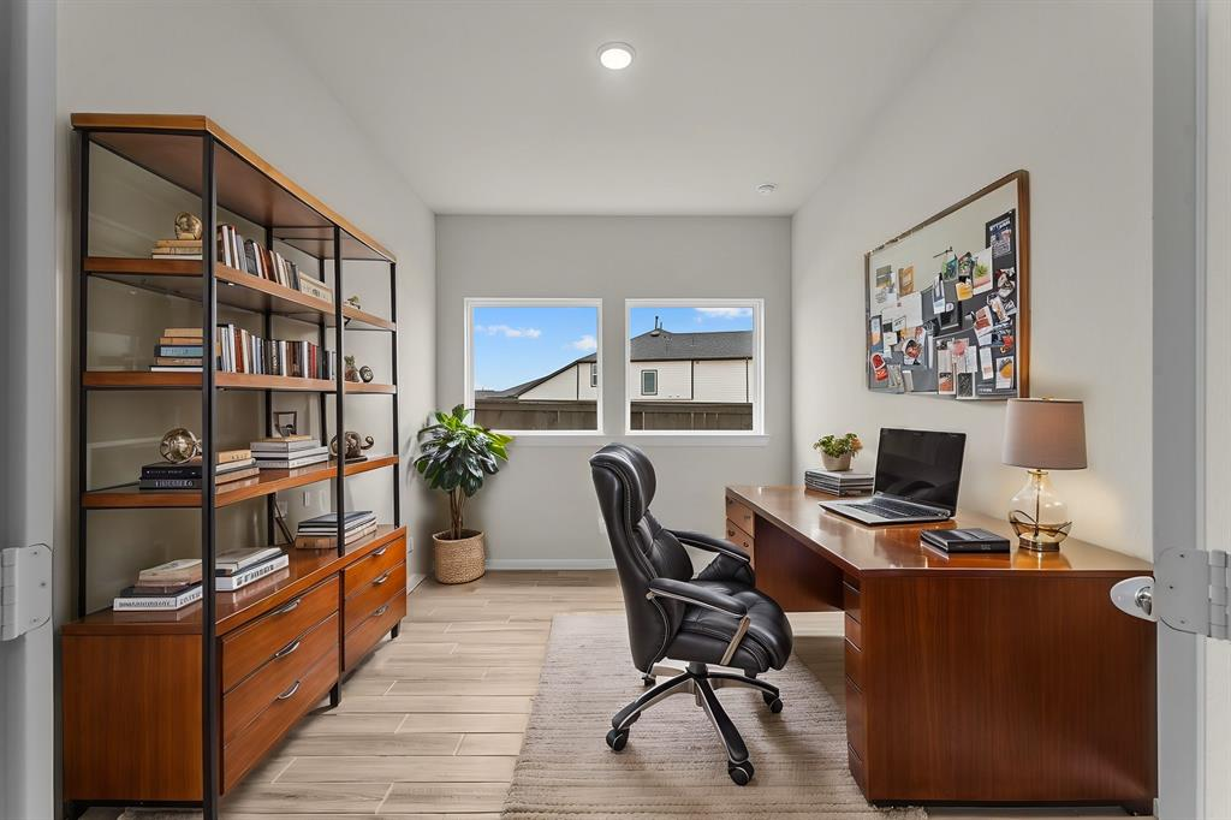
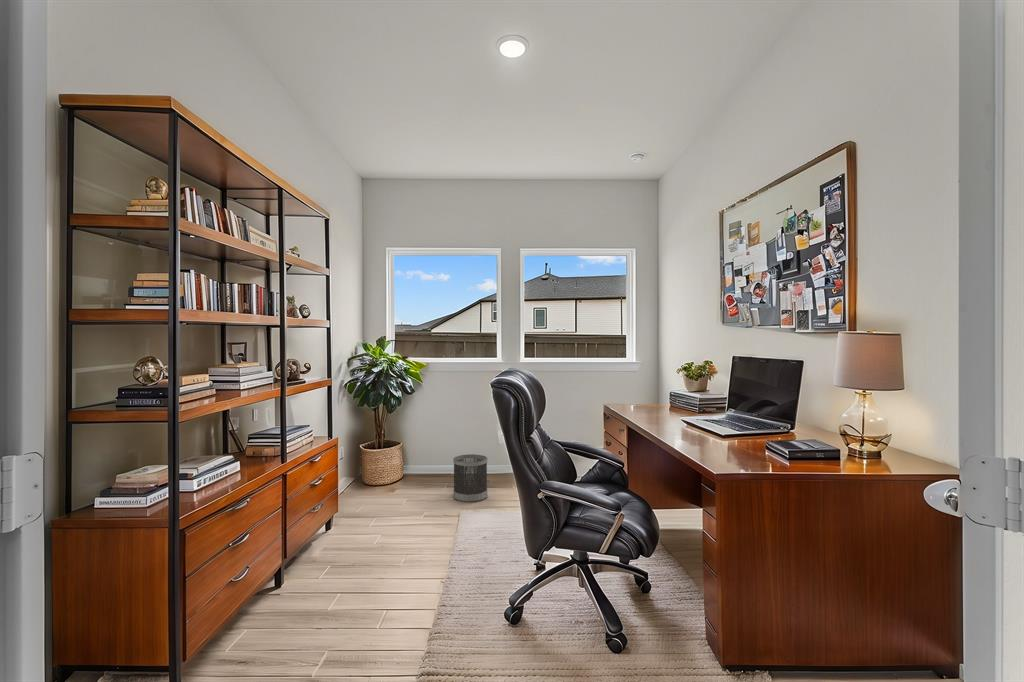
+ wastebasket [452,453,488,503]
